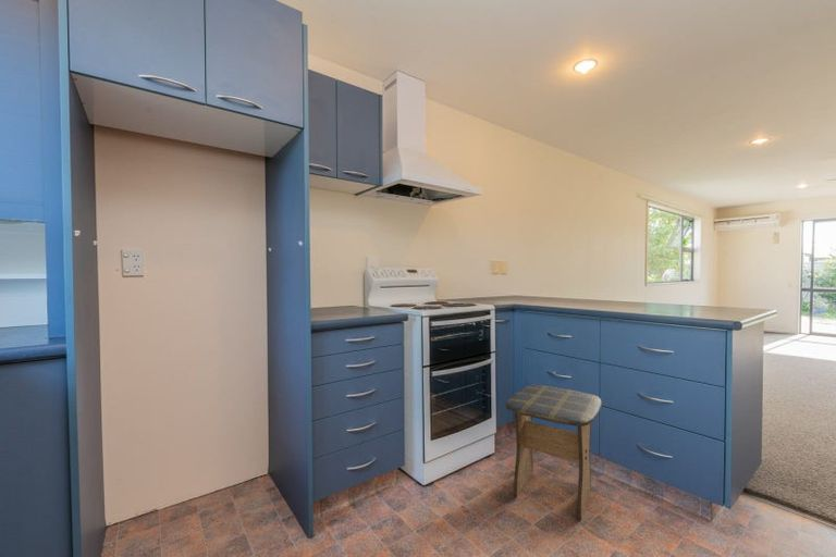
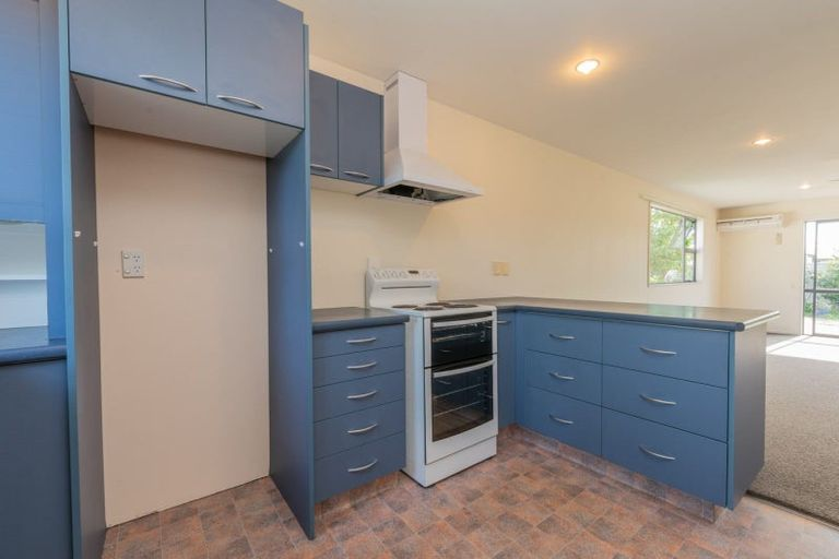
- stool [504,384,603,521]
